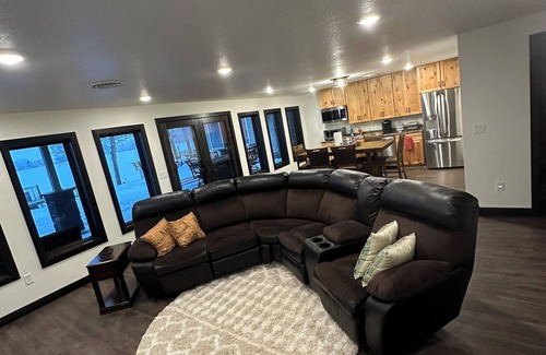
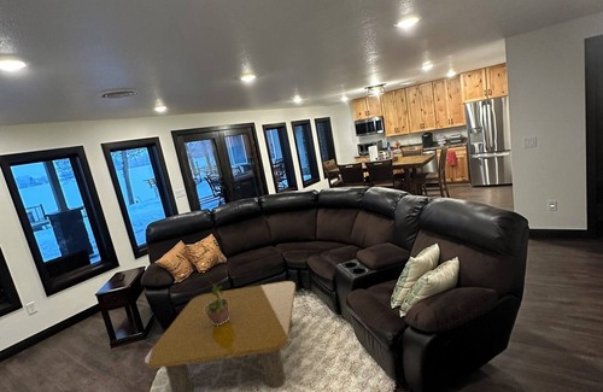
+ coffee table [144,280,297,392]
+ potted plant [204,282,229,326]
